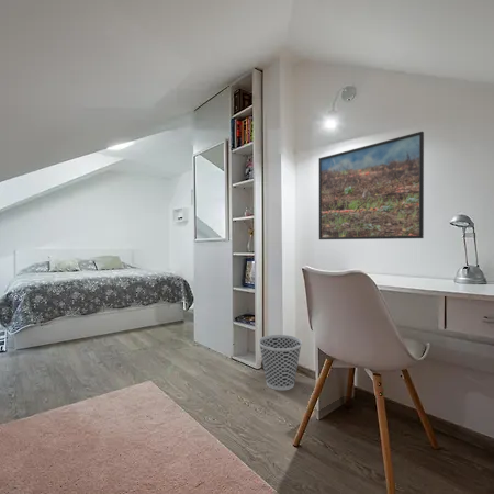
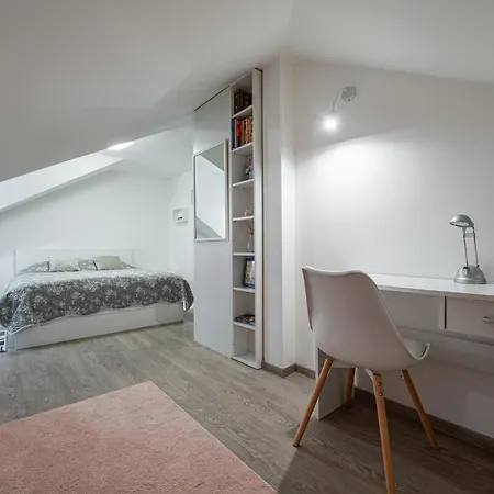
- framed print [317,131,425,240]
- wastebasket [258,334,303,391]
